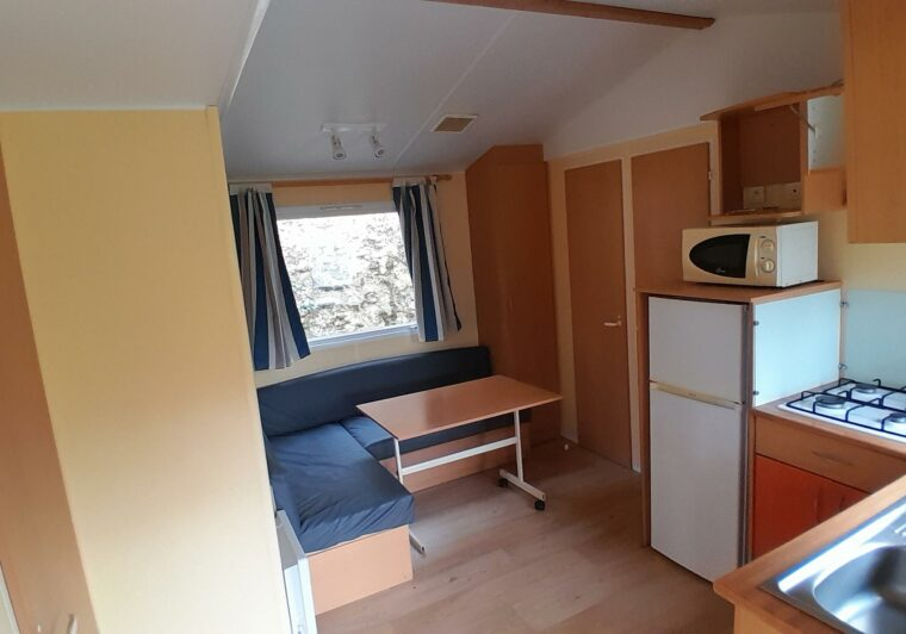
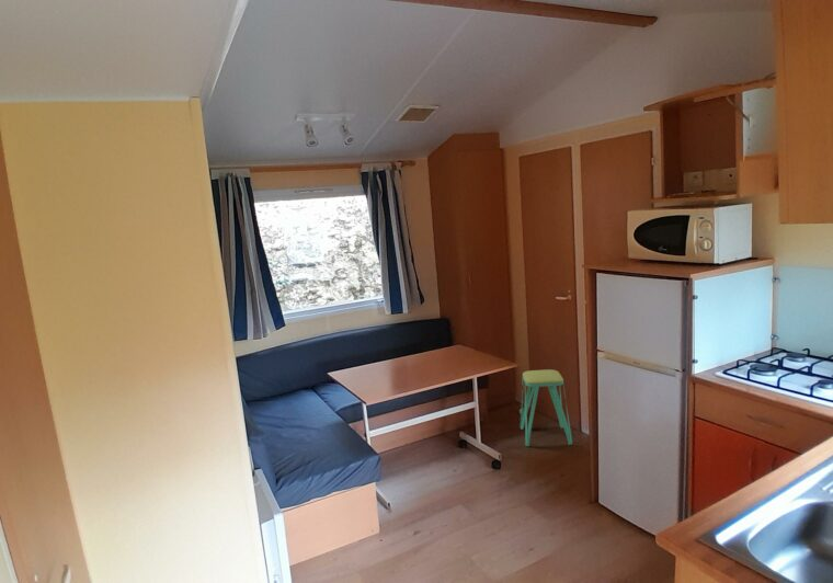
+ stool [520,368,573,447]
